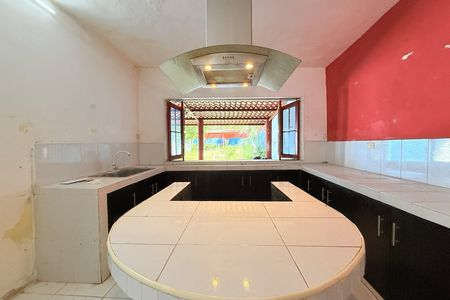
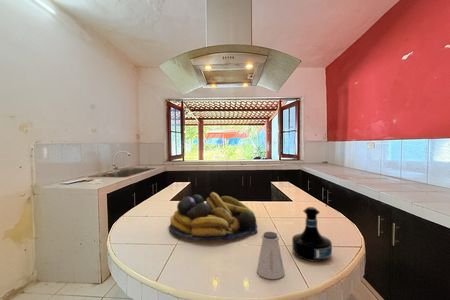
+ tequila bottle [291,206,333,263]
+ fruit bowl [168,191,259,241]
+ saltshaker [256,231,285,280]
